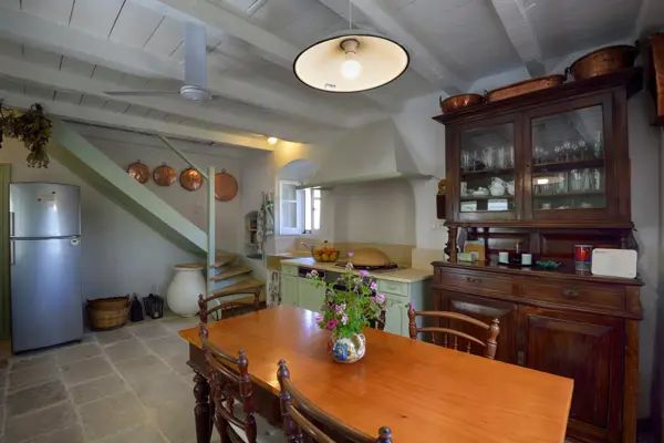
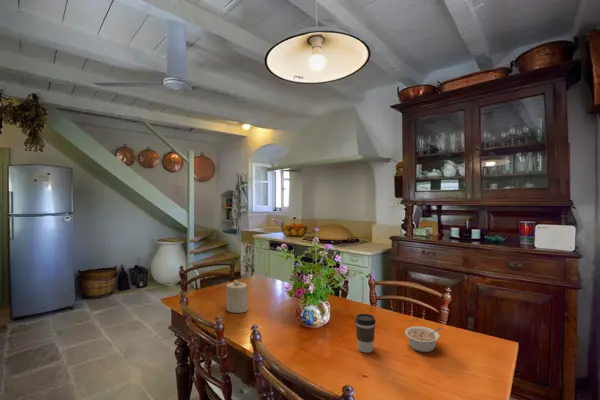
+ candle [225,279,249,314]
+ legume [404,326,443,353]
+ coffee cup [354,313,377,354]
